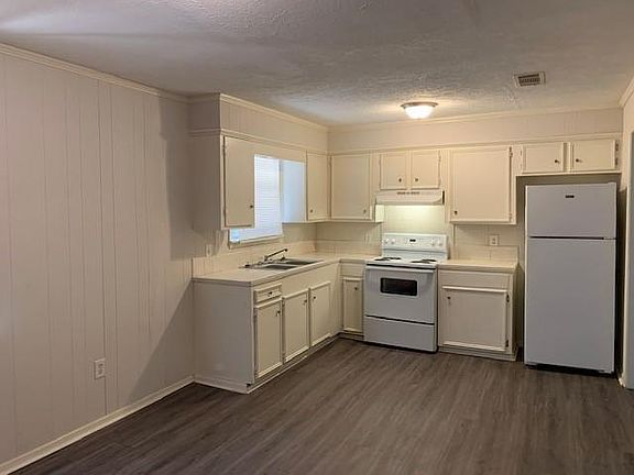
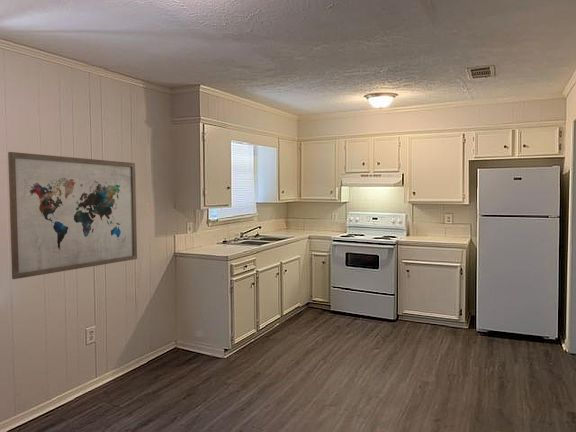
+ wall art [7,151,138,280]
